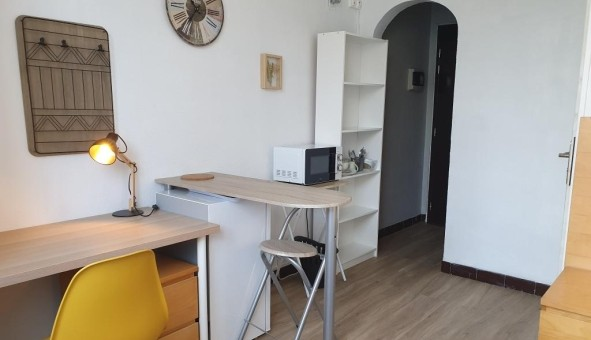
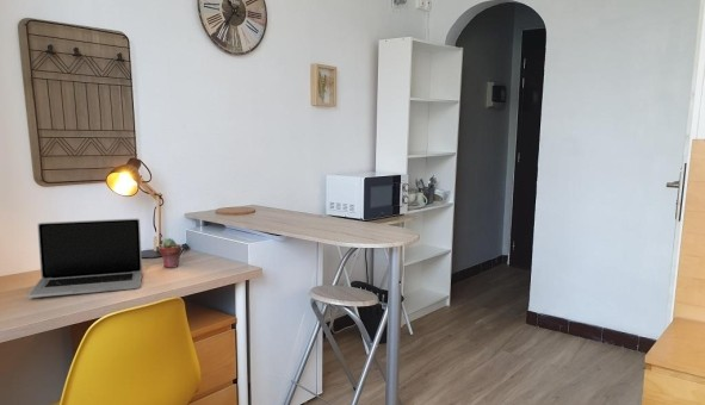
+ laptop [27,217,143,299]
+ potted succulent [157,237,183,269]
